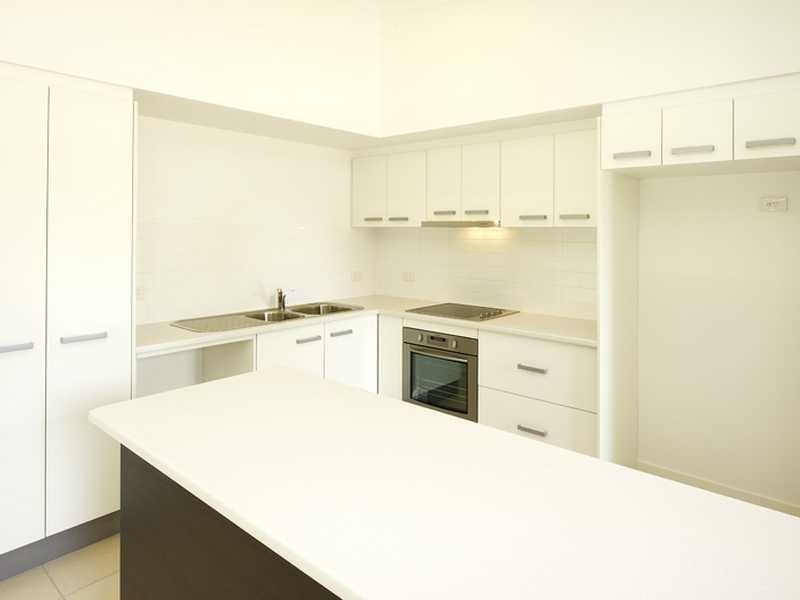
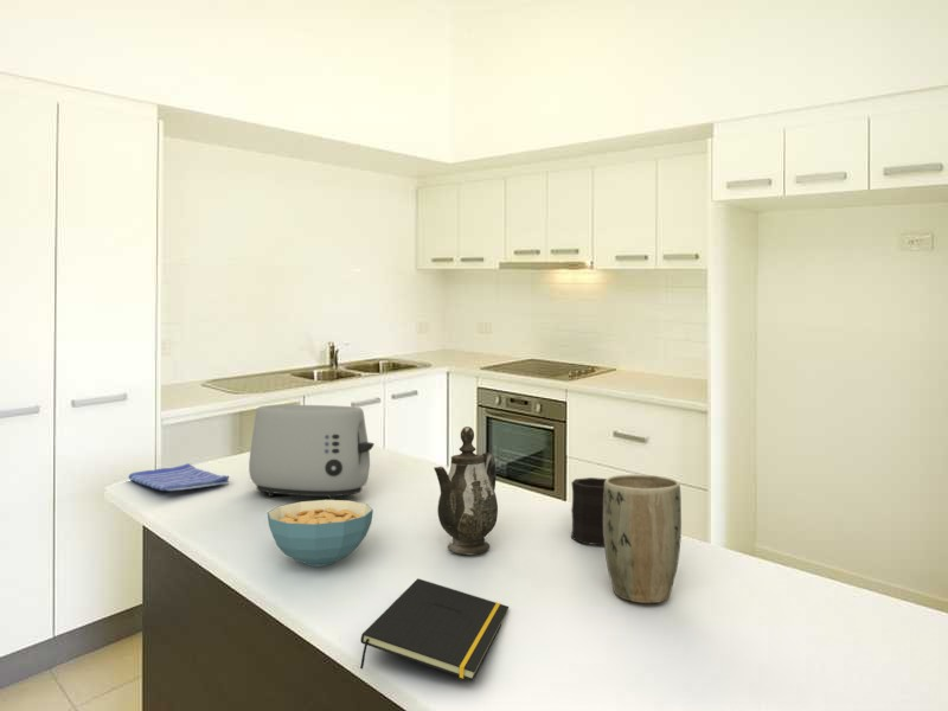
+ plant pot [603,473,683,604]
+ mug [570,476,607,546]
+ cereal bowl [267,499,374,568]
+ notepad [359,577,510,683]
+ toaster [248,404,376,500]
+ teapot [433,425,499,556]
+ dish towel [127,462,230,493]
